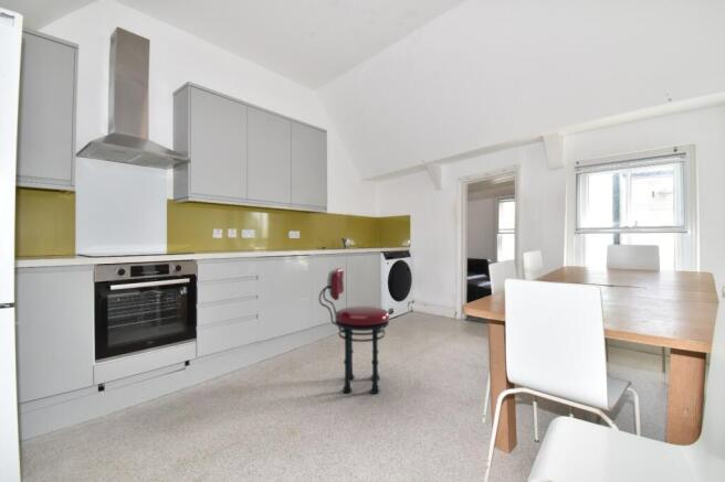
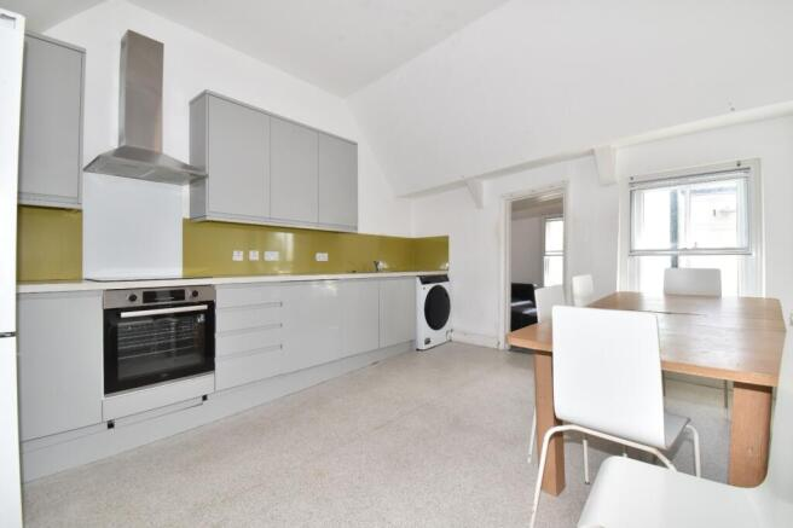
- stool [318,267,391,395]
